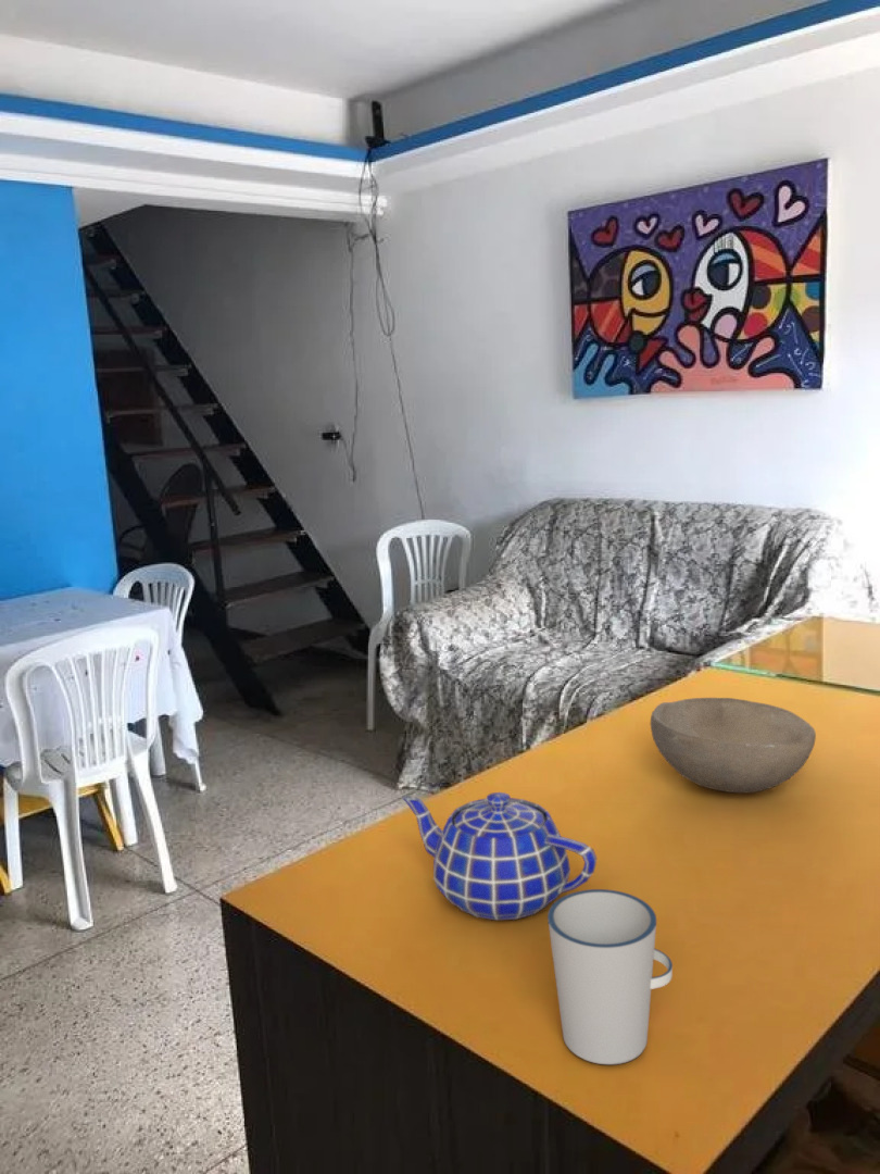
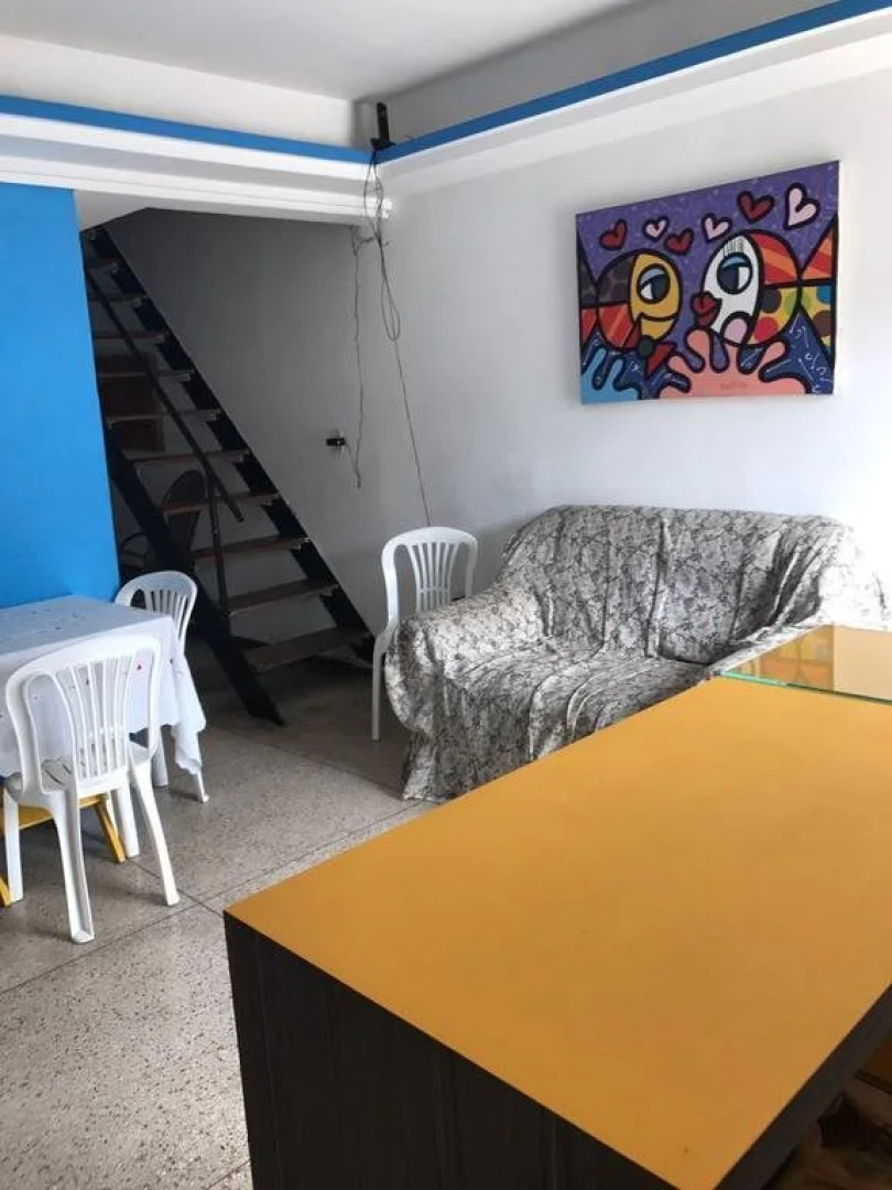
- cup [546,888,674,1065]
- bowl [650,697,817,794]
- teapot [401,791,598,921]
